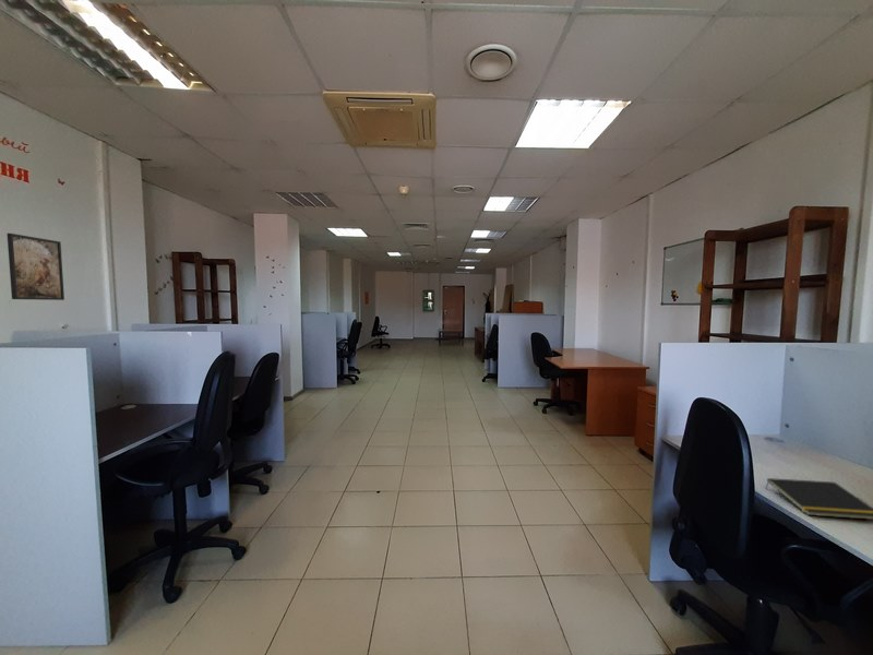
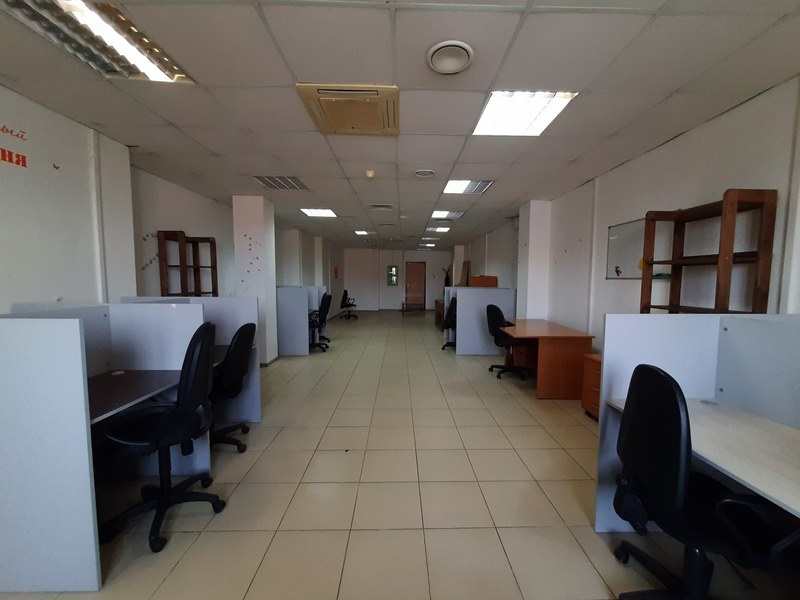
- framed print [5,233,65,301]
- notepad [765,477,873,521]
